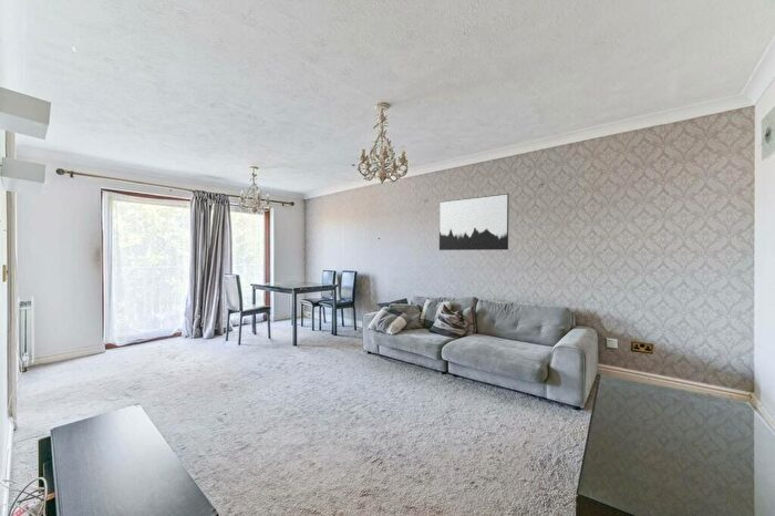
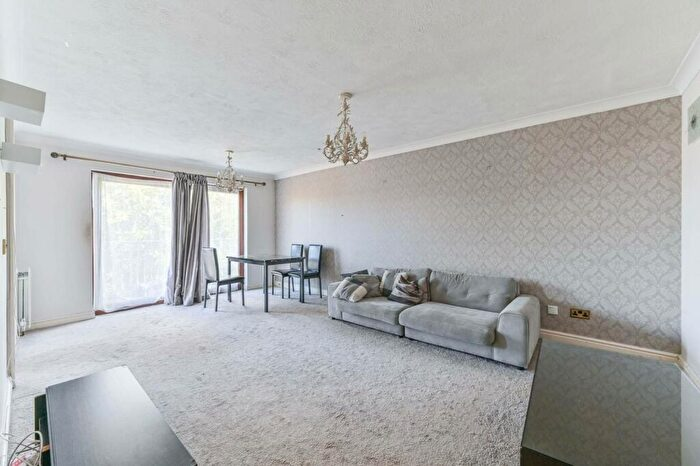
- wall art [438,193,510,251]
